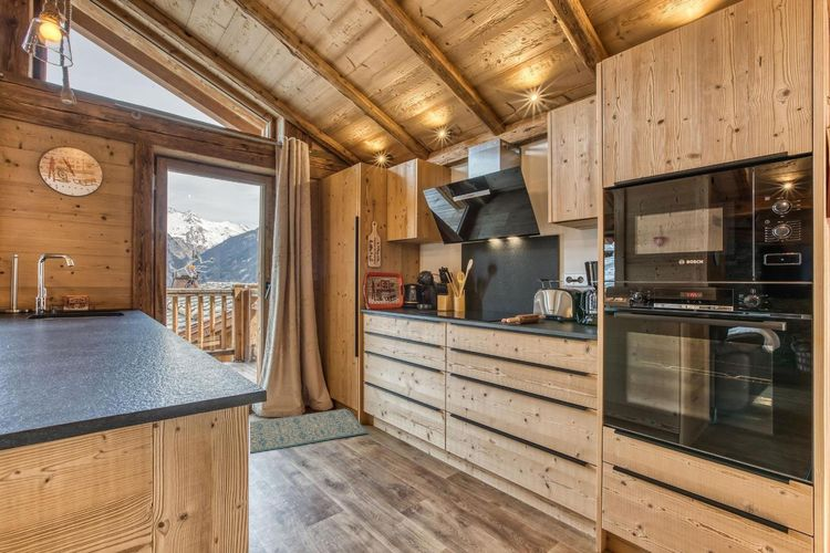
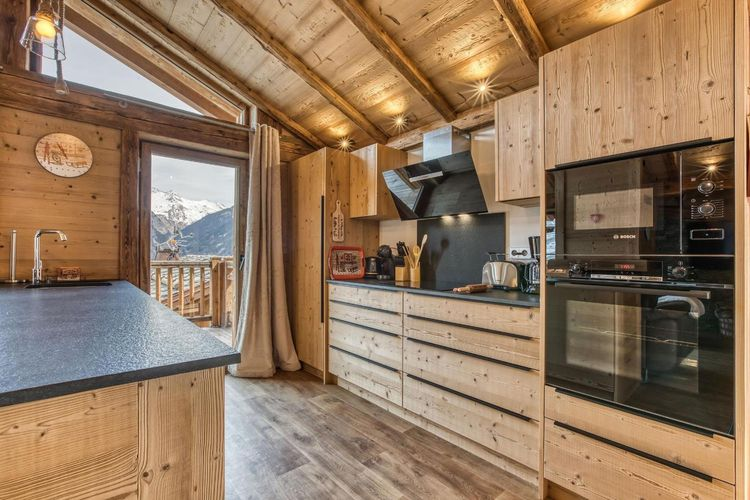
- rug [249,408,370,455]
